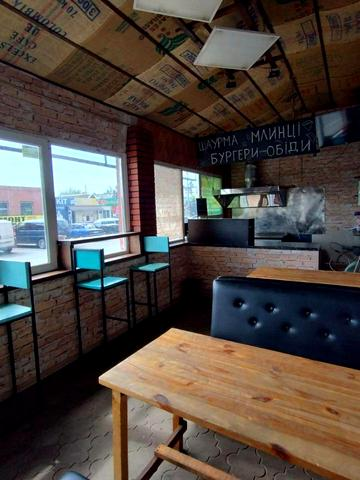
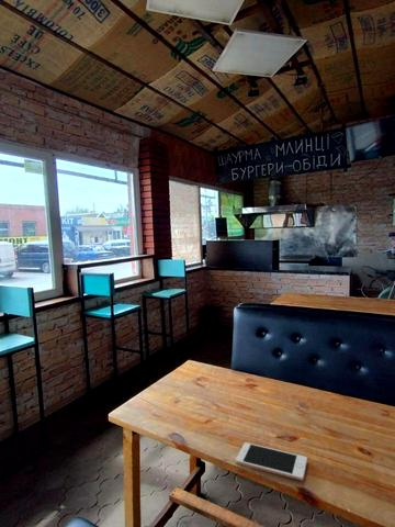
+ cell phone [235,441,308,482]
